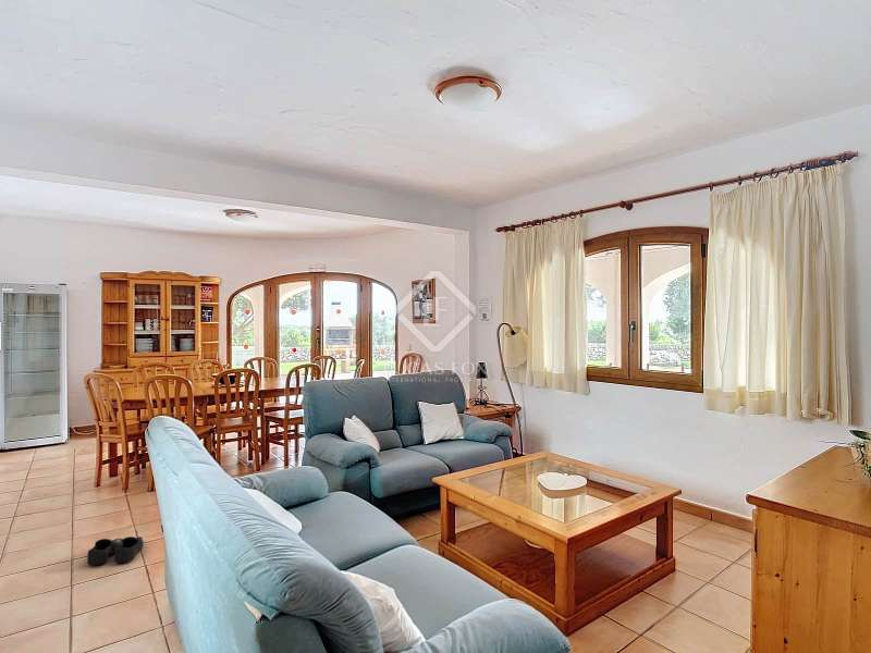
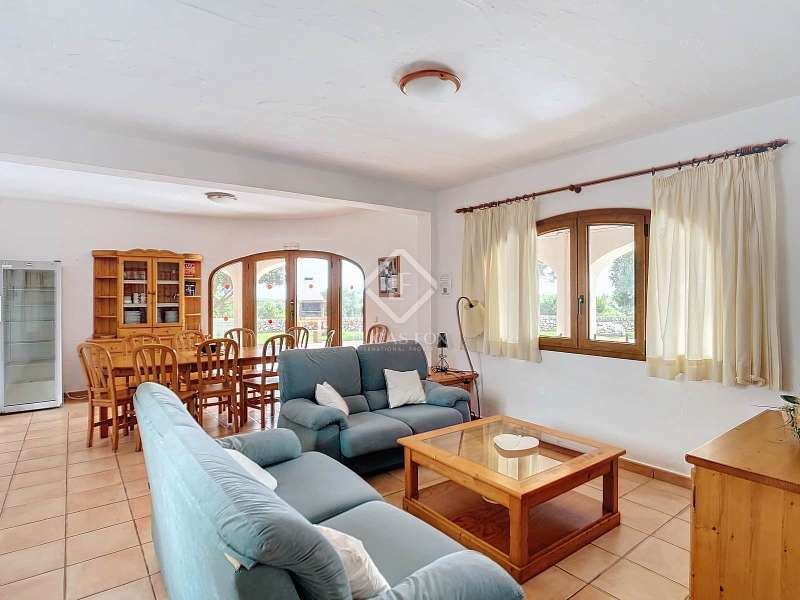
- shoe [86,535,144,566]
